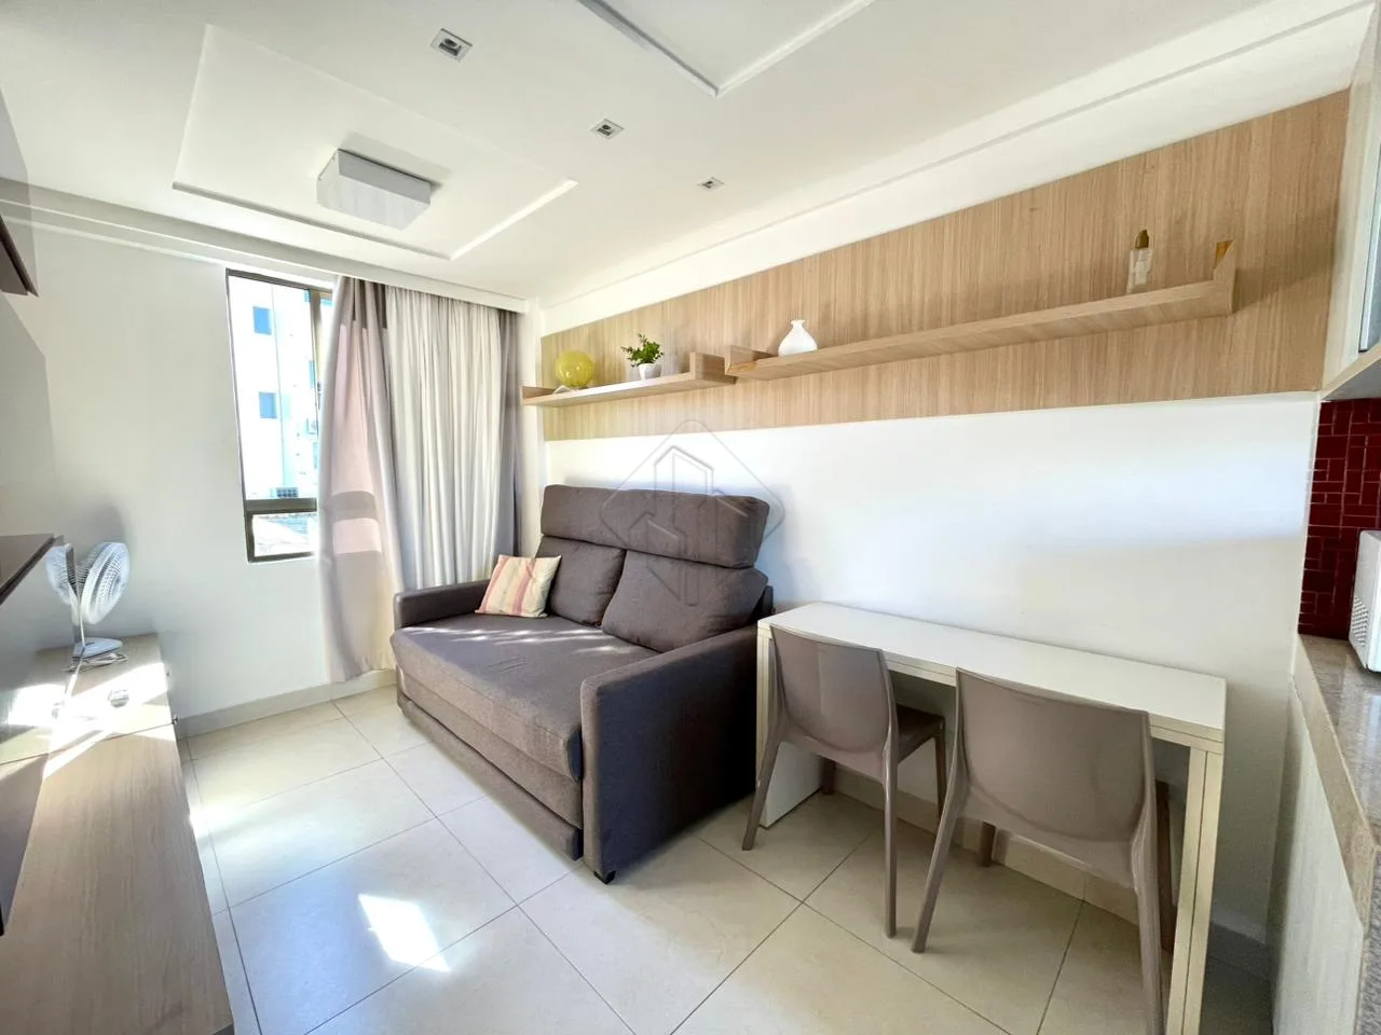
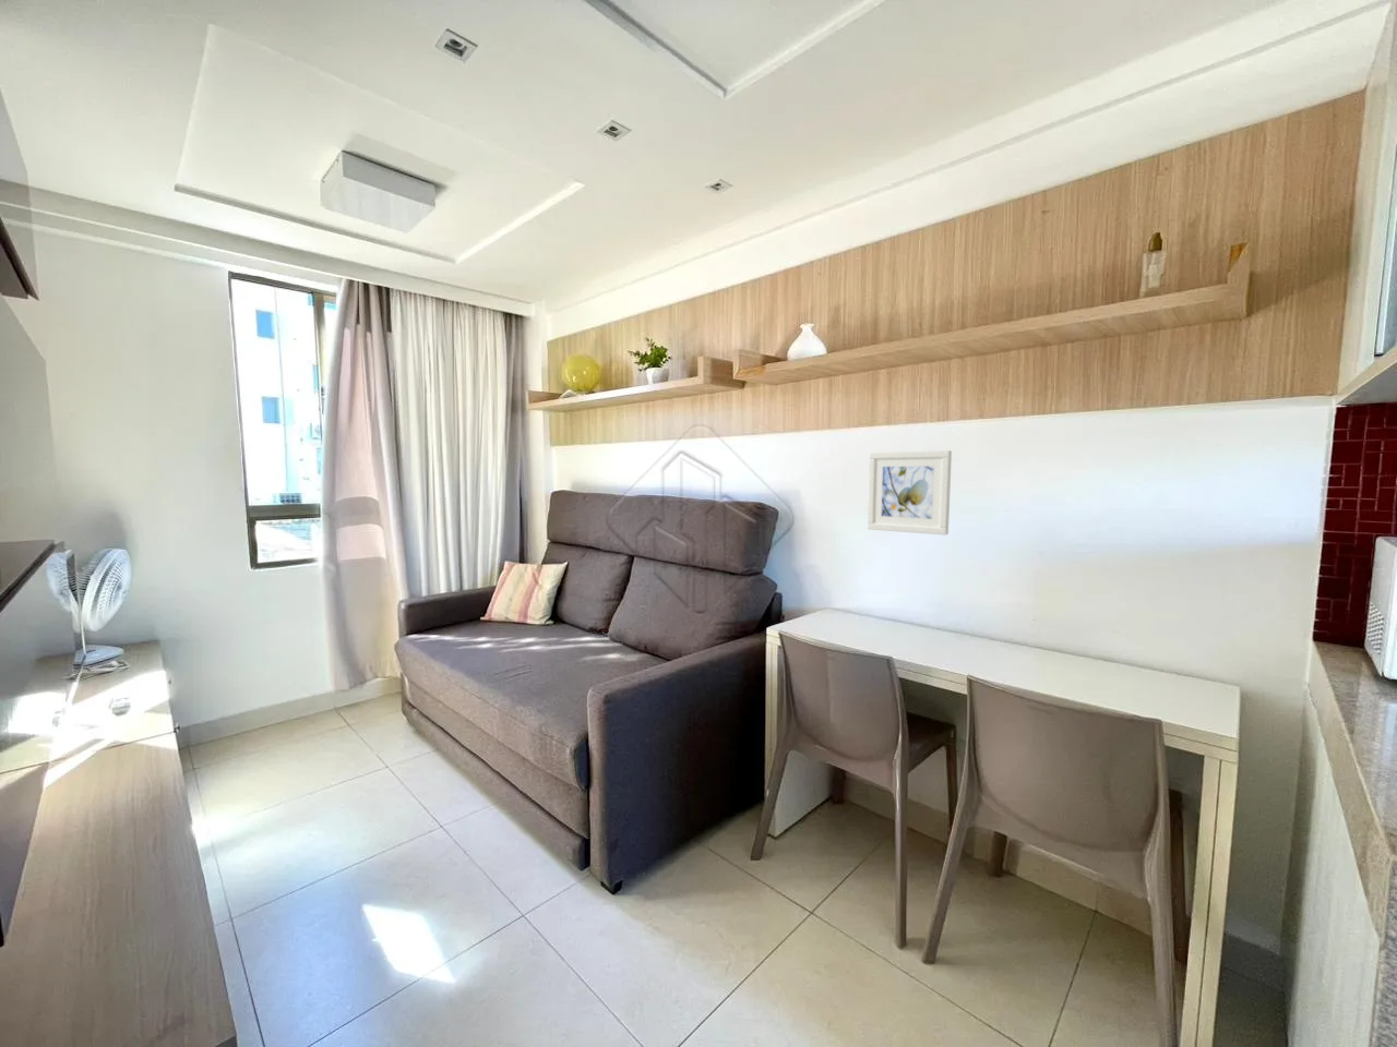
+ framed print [867,450,953,536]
